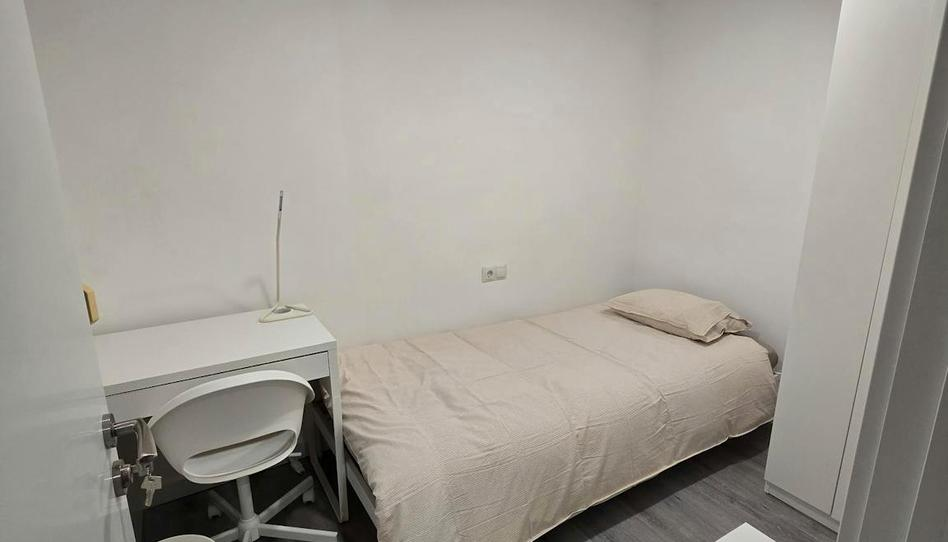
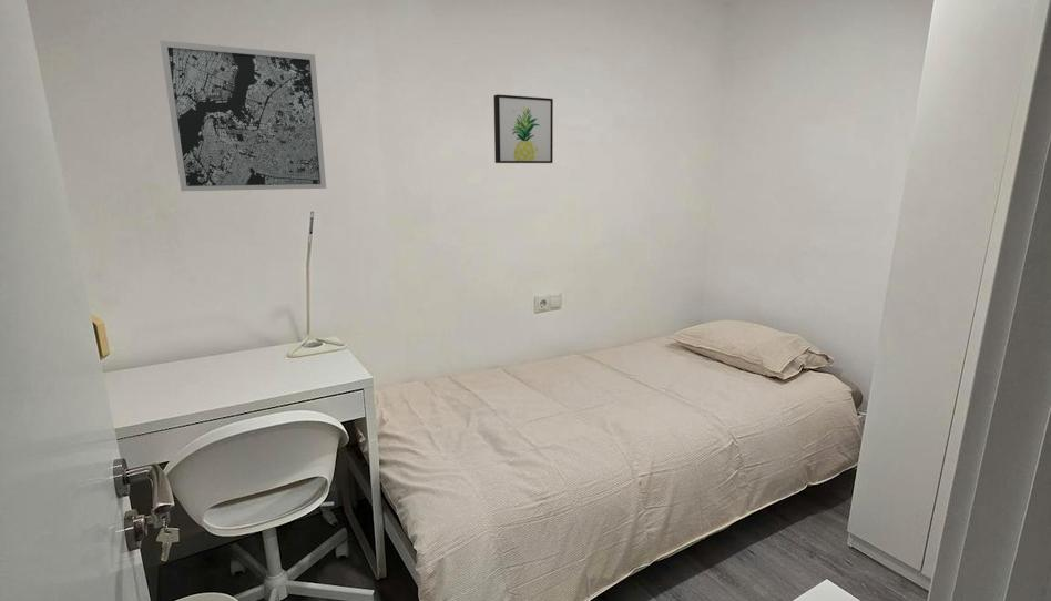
+ wall art [159,39,327,192]
+ wall art [493,93,554,164]
